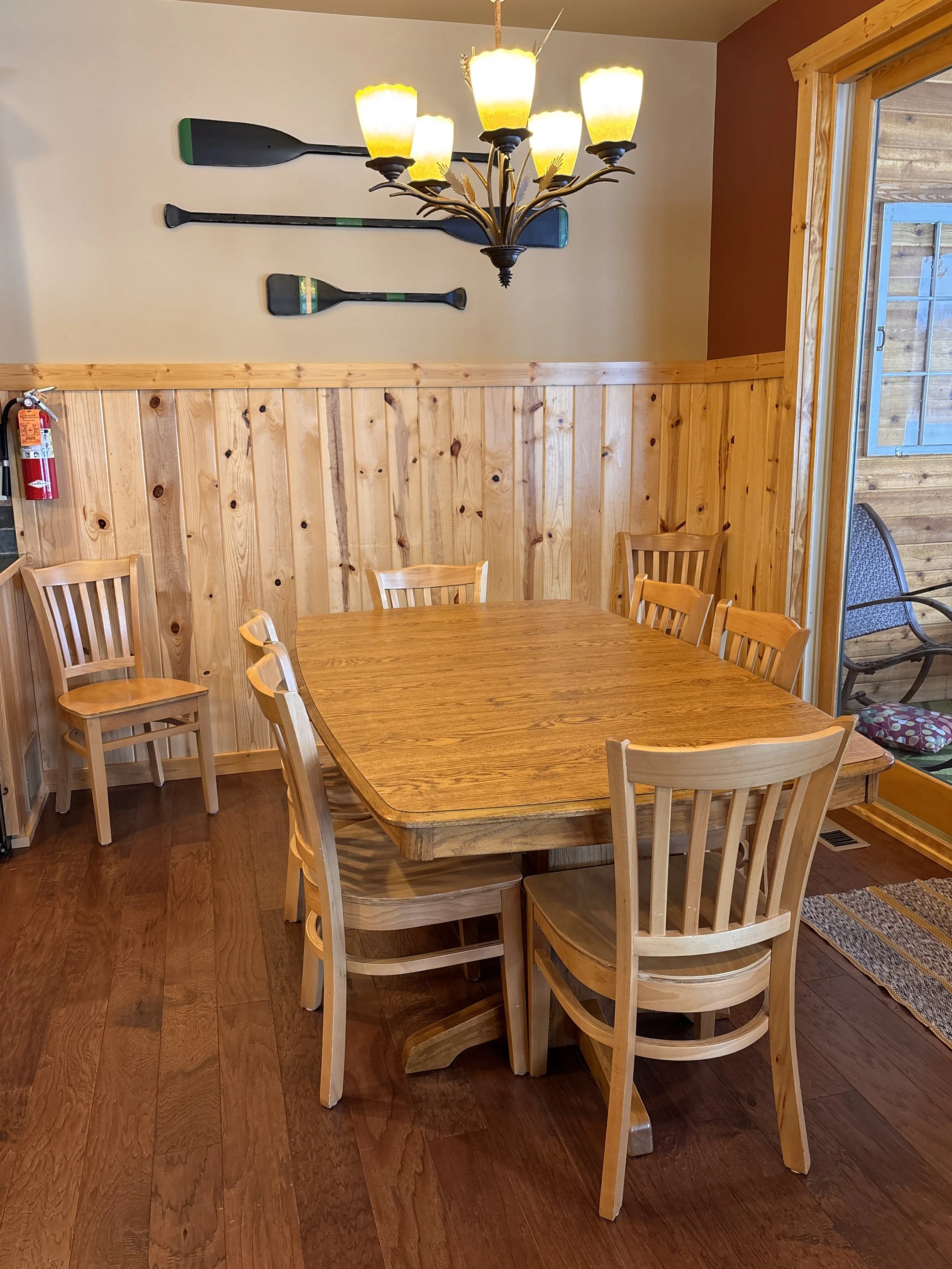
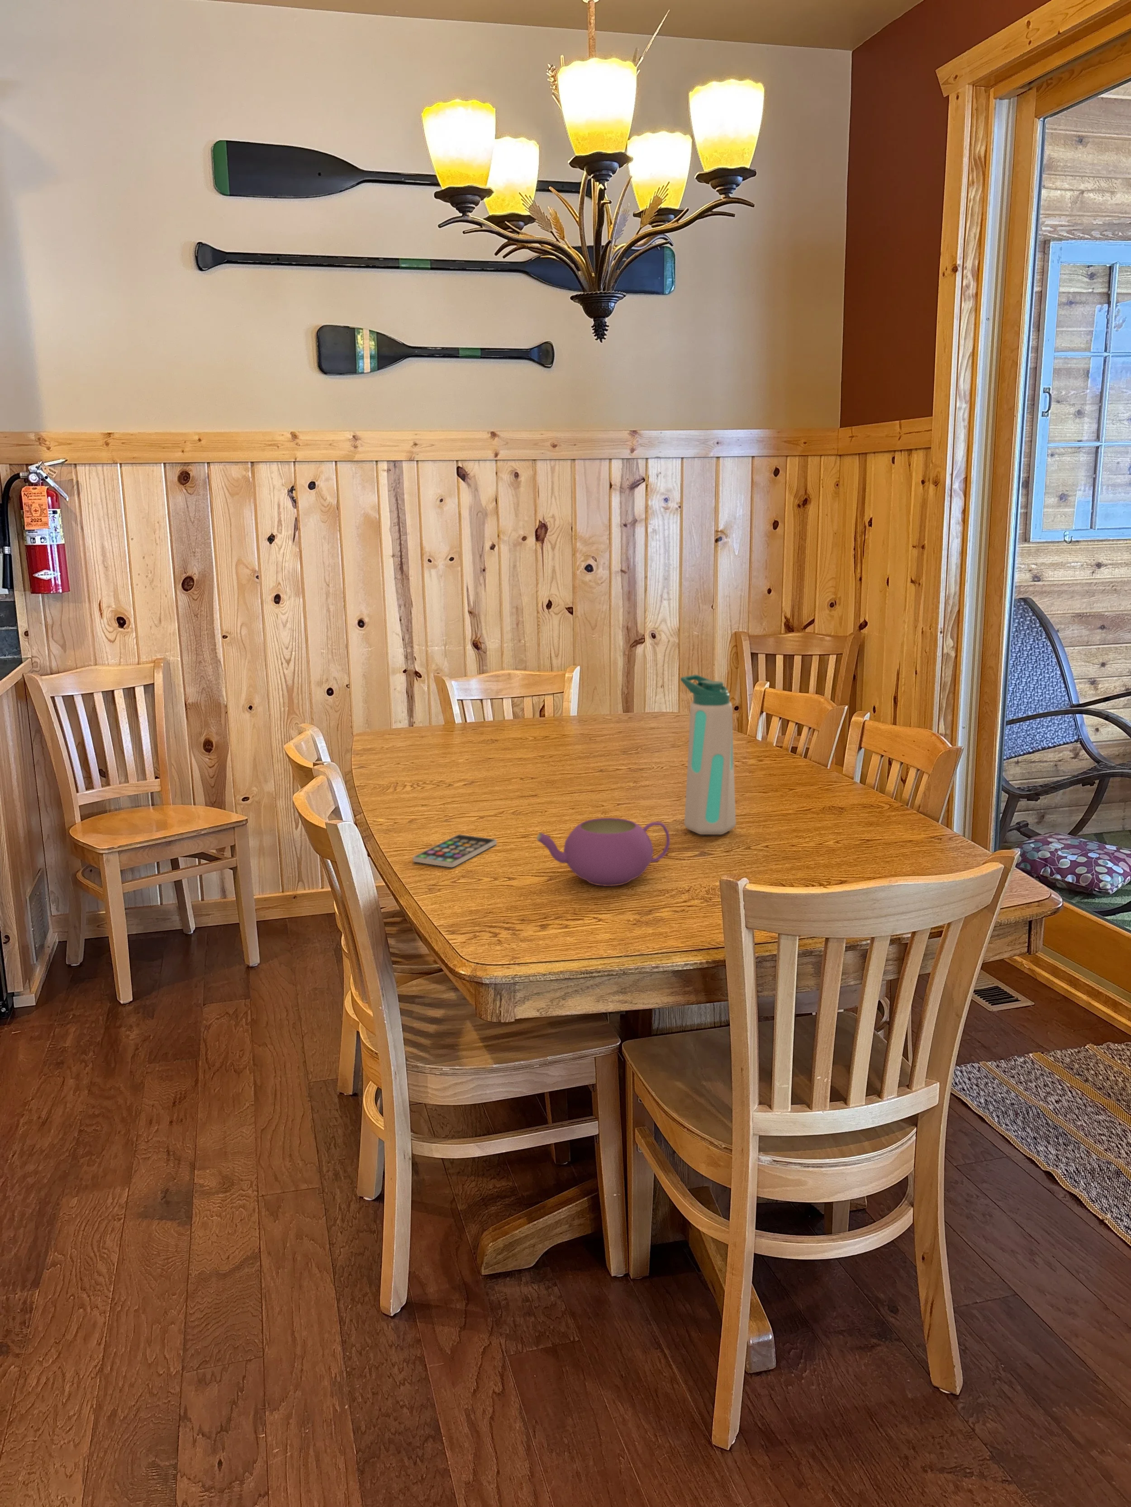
+ teapot [536,817,670,887]
+ water bottle [680,675,737,835]
+ smartphone [412,834,497,868]
